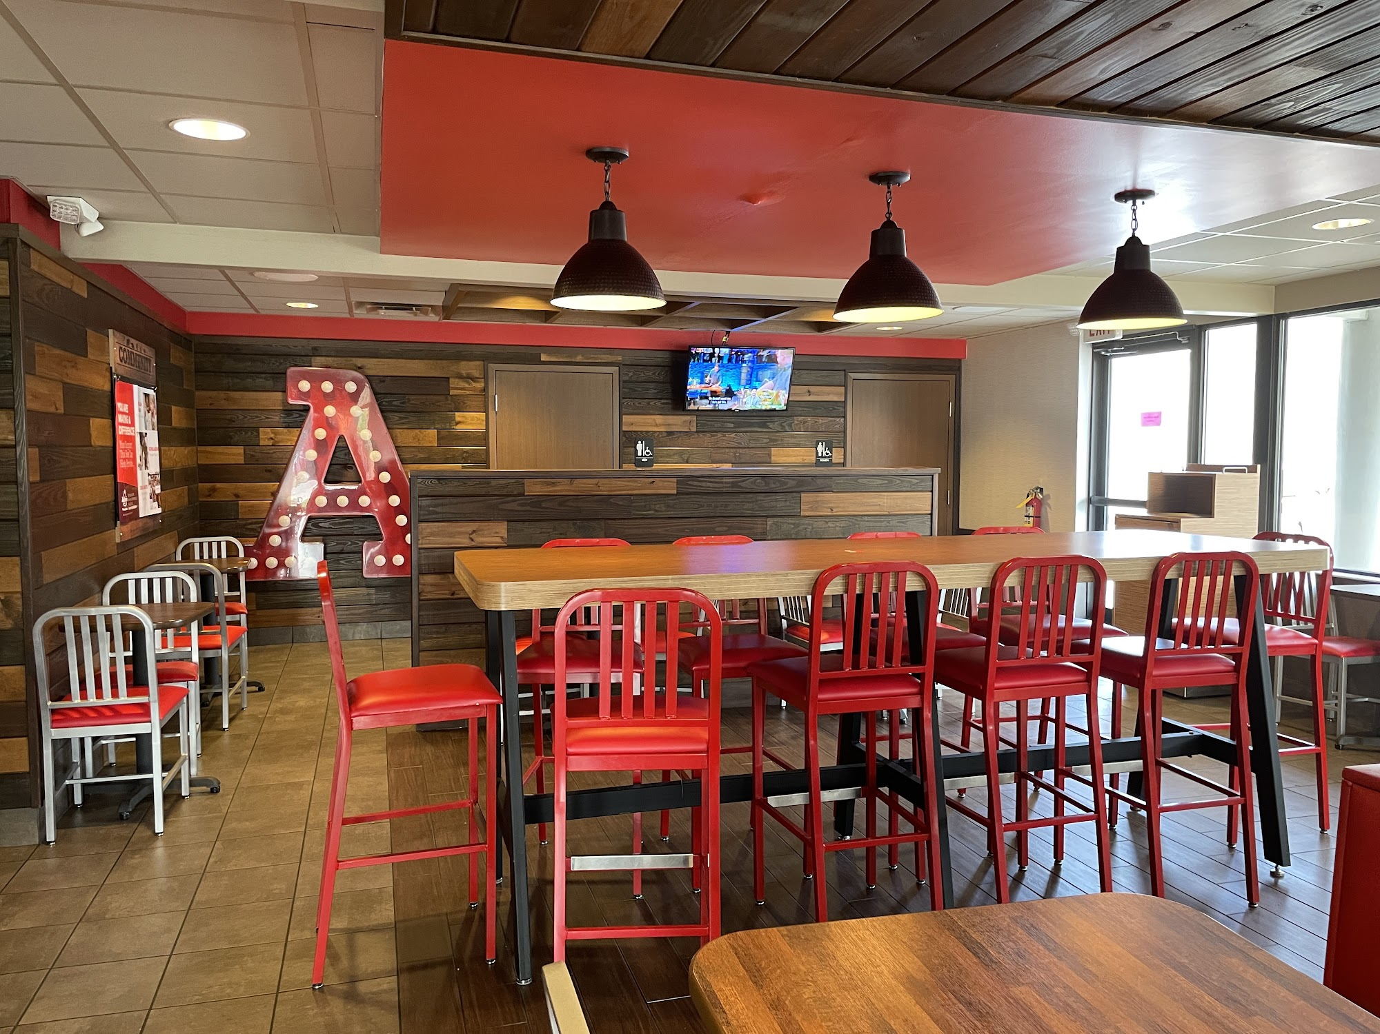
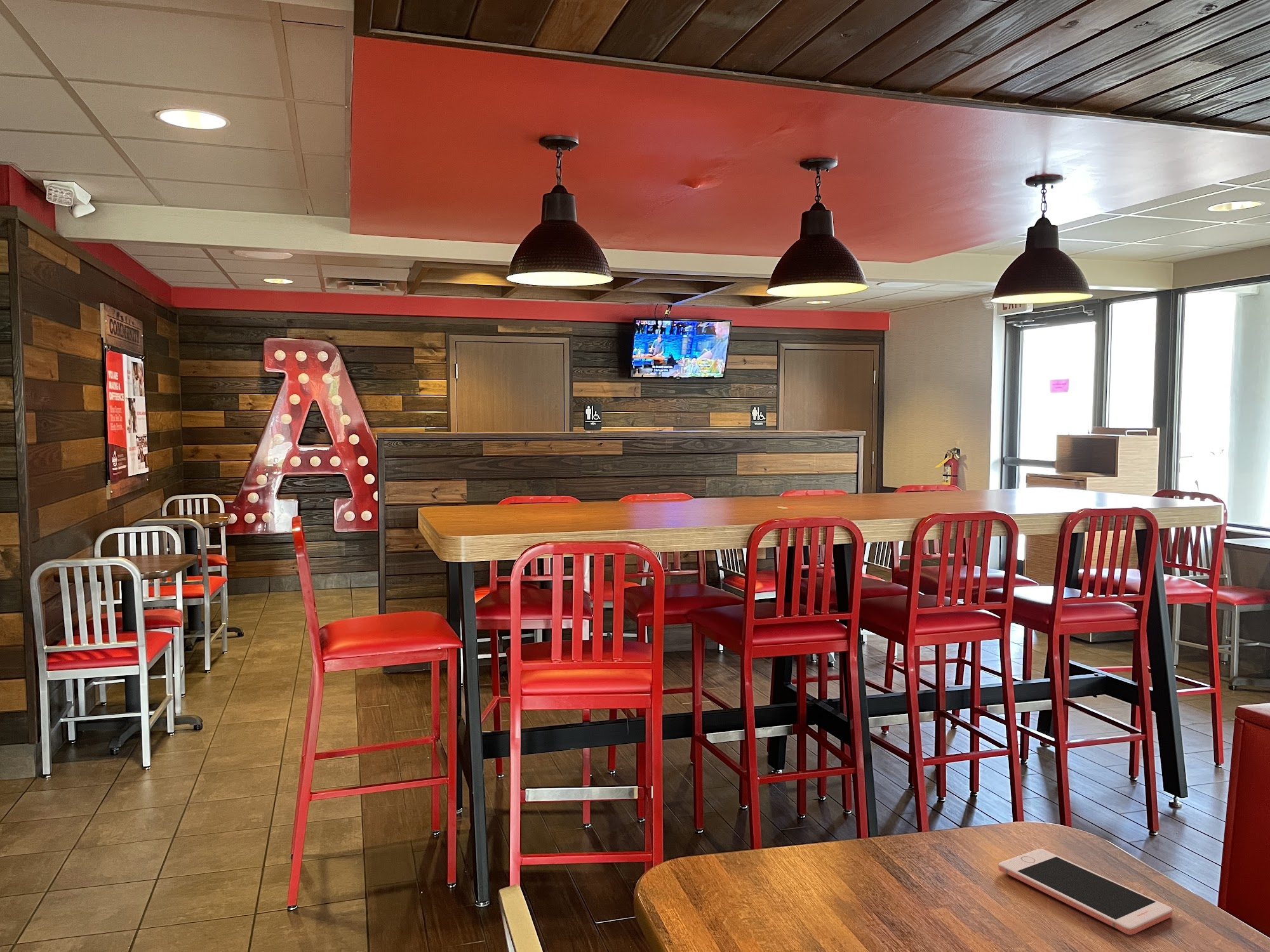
+ cell phone [998,849,1173,935]
